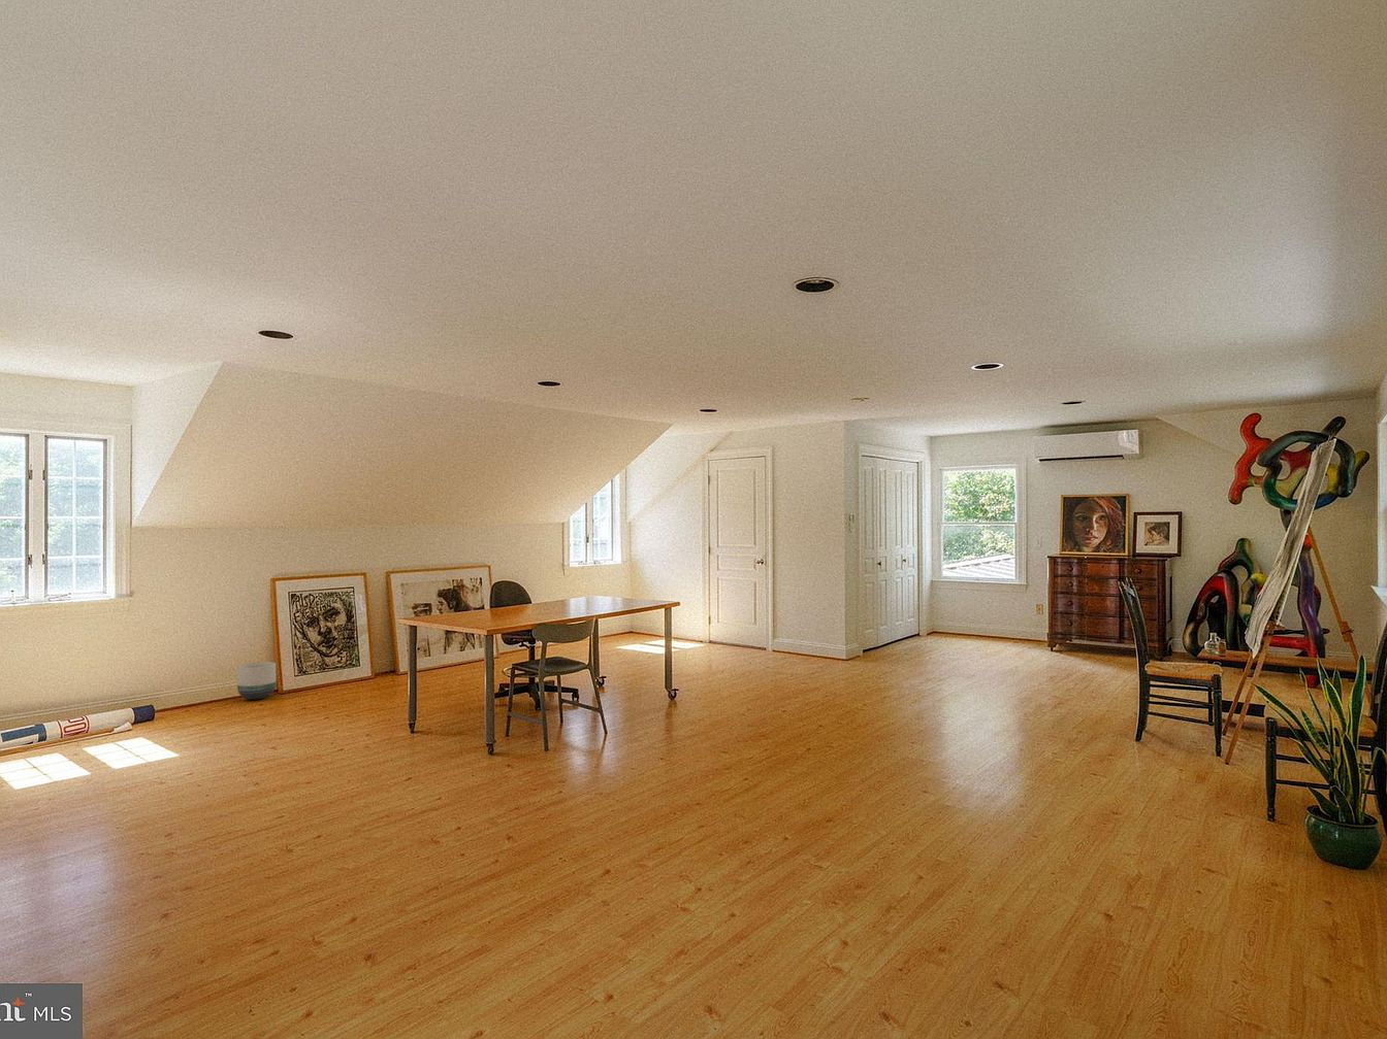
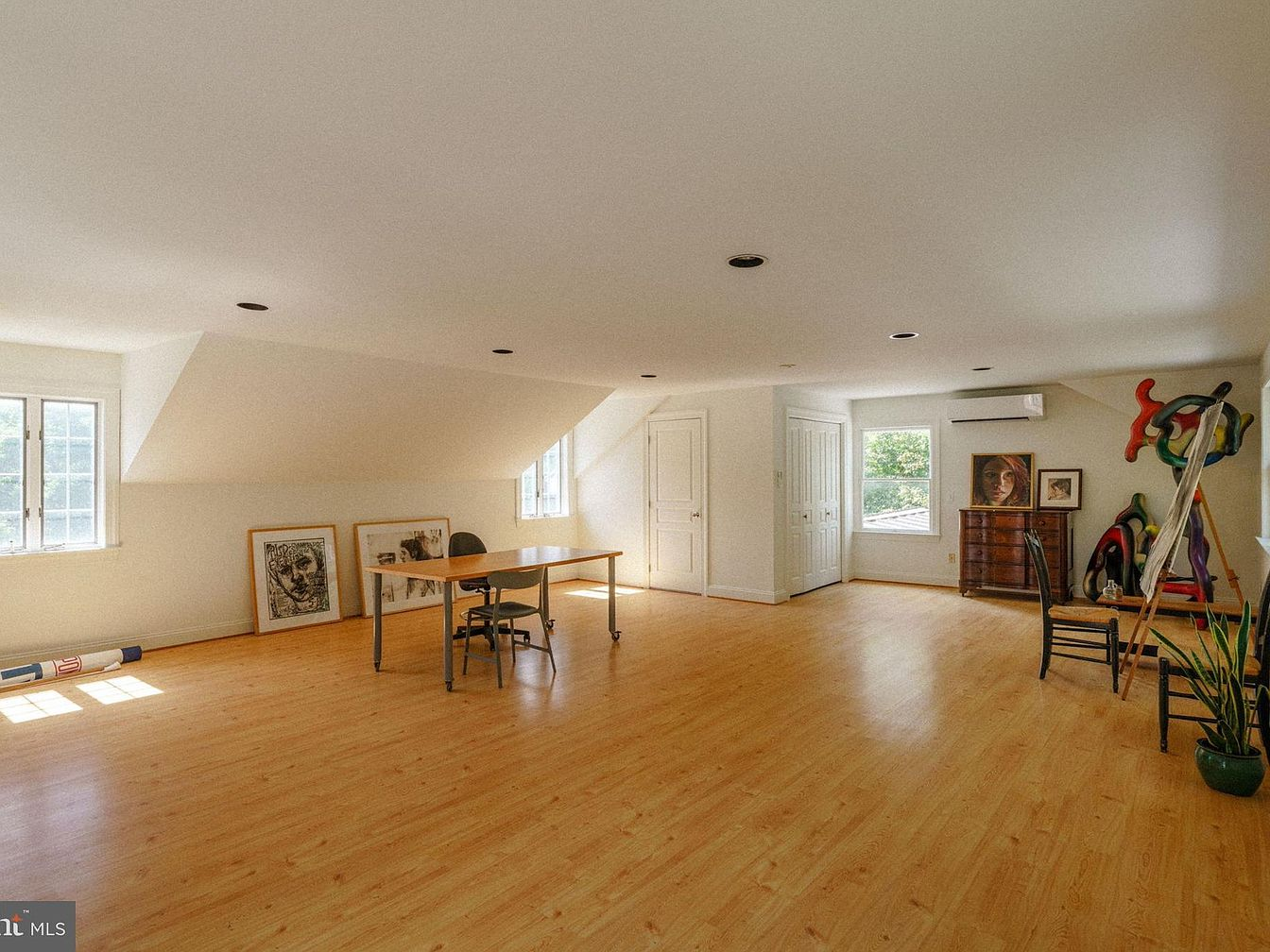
- planter [236,660,276,701]
